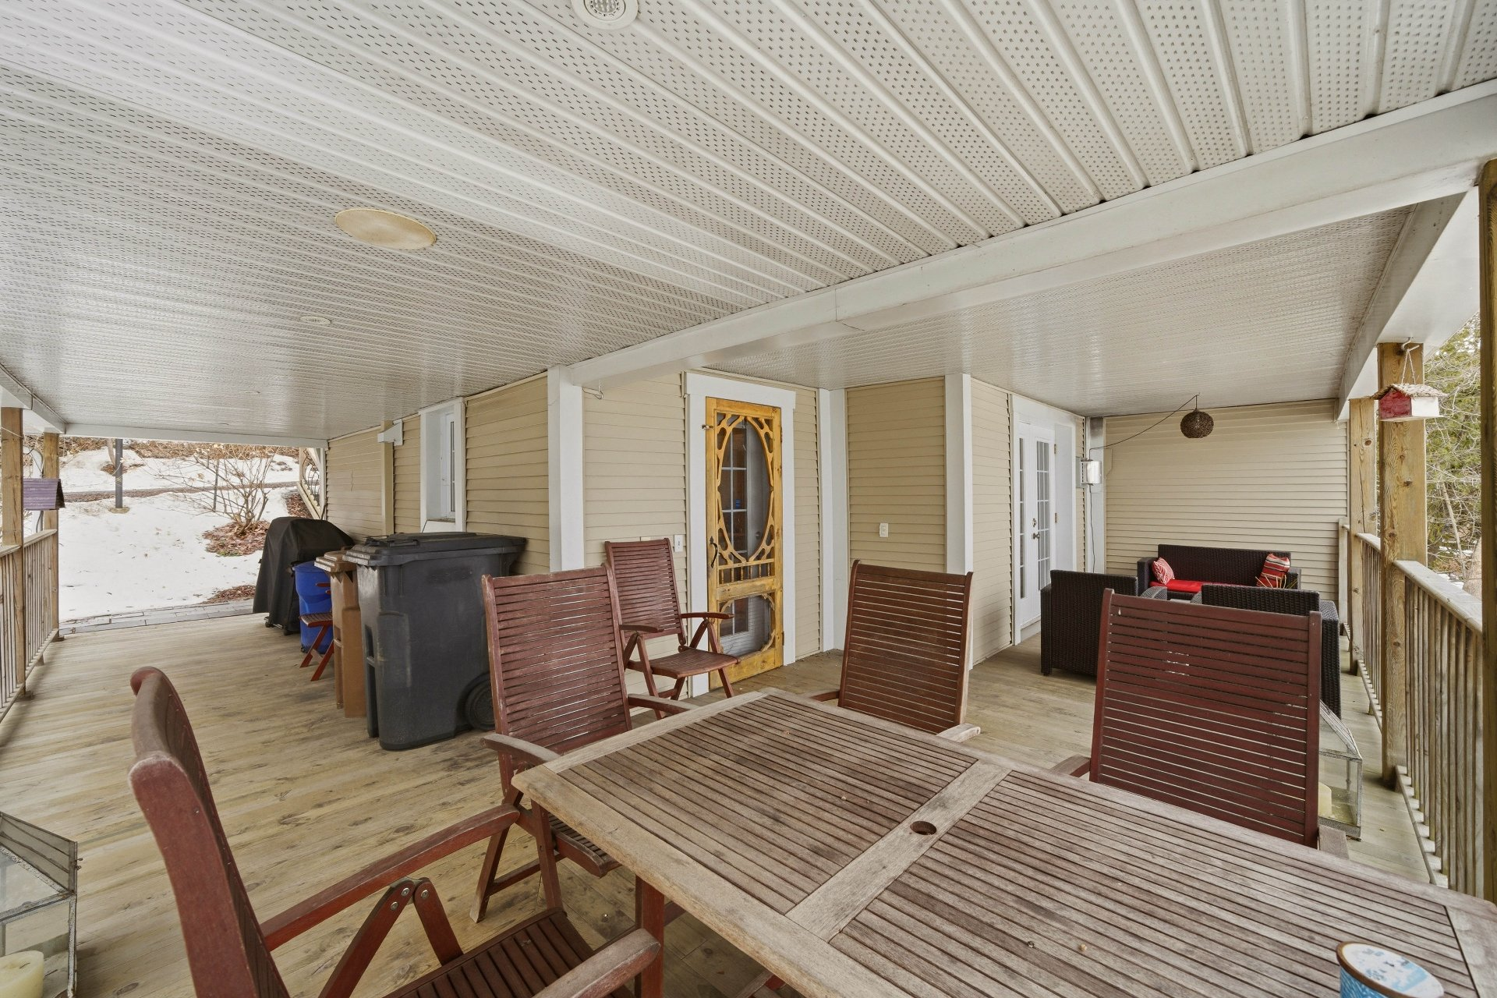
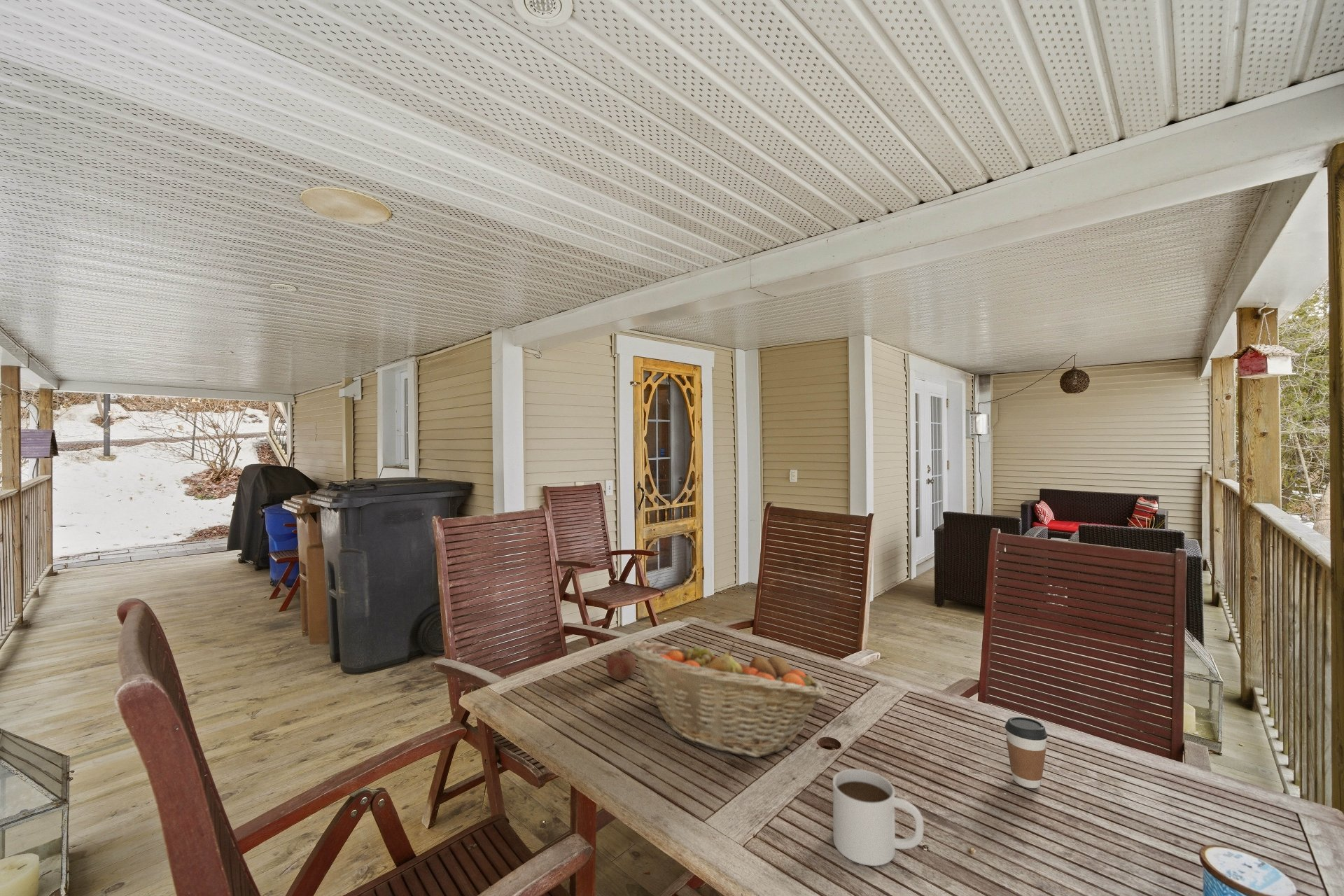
+ apple [605,650,636,681]
+ mug [832,769,924,867]
+ fruit basket [626,640,827,758]
+ coffee cup [1005,716,1049,789]
